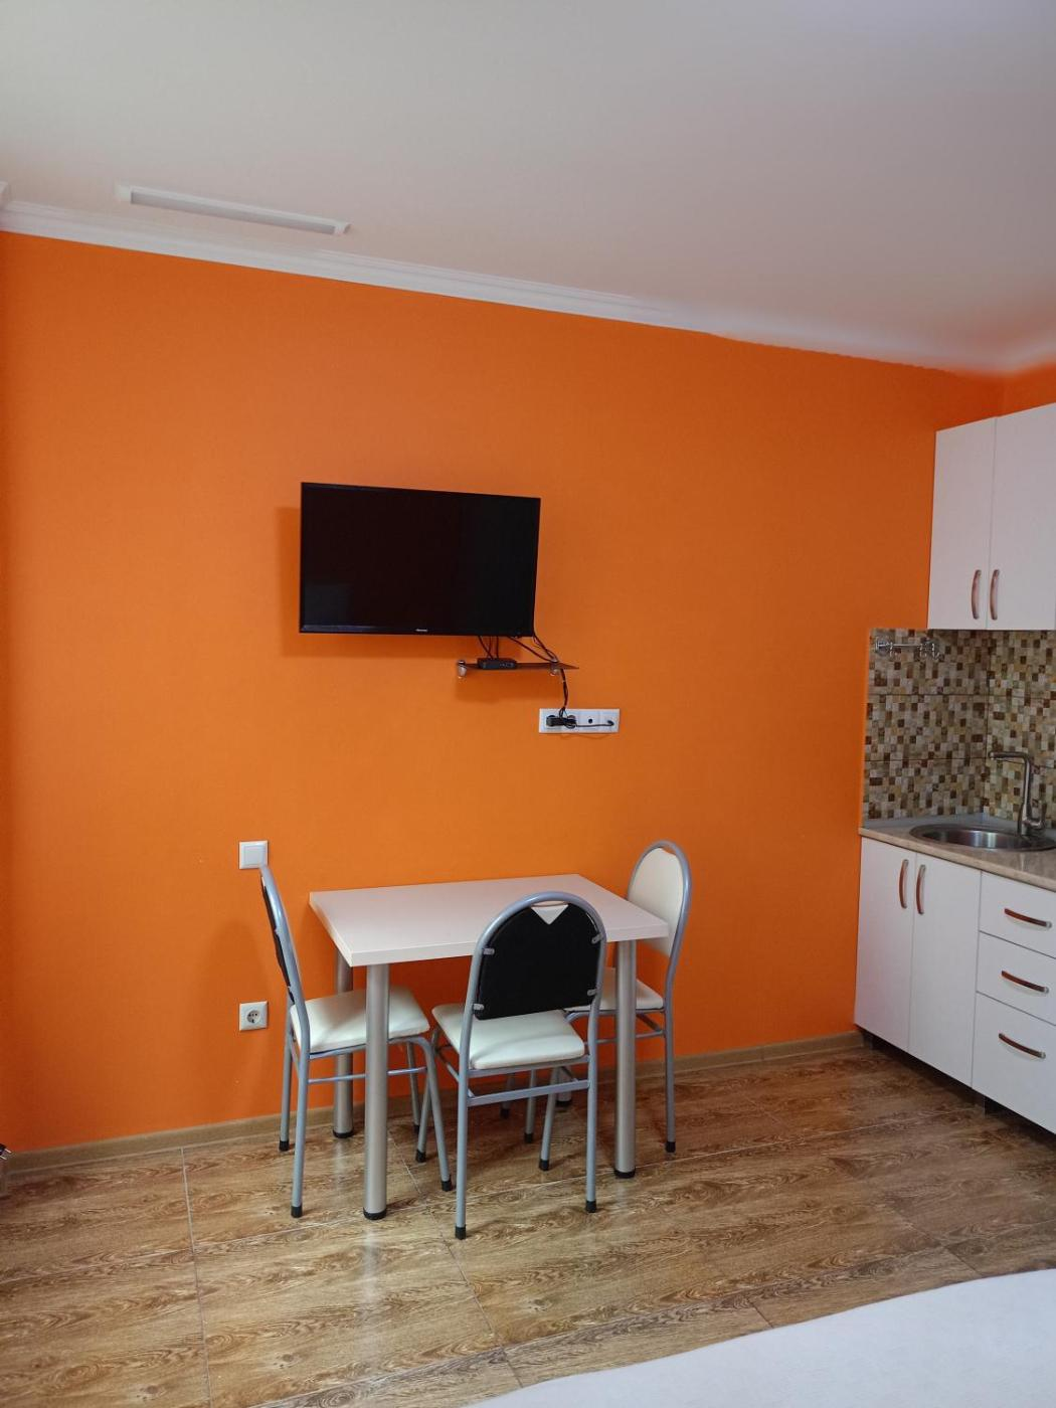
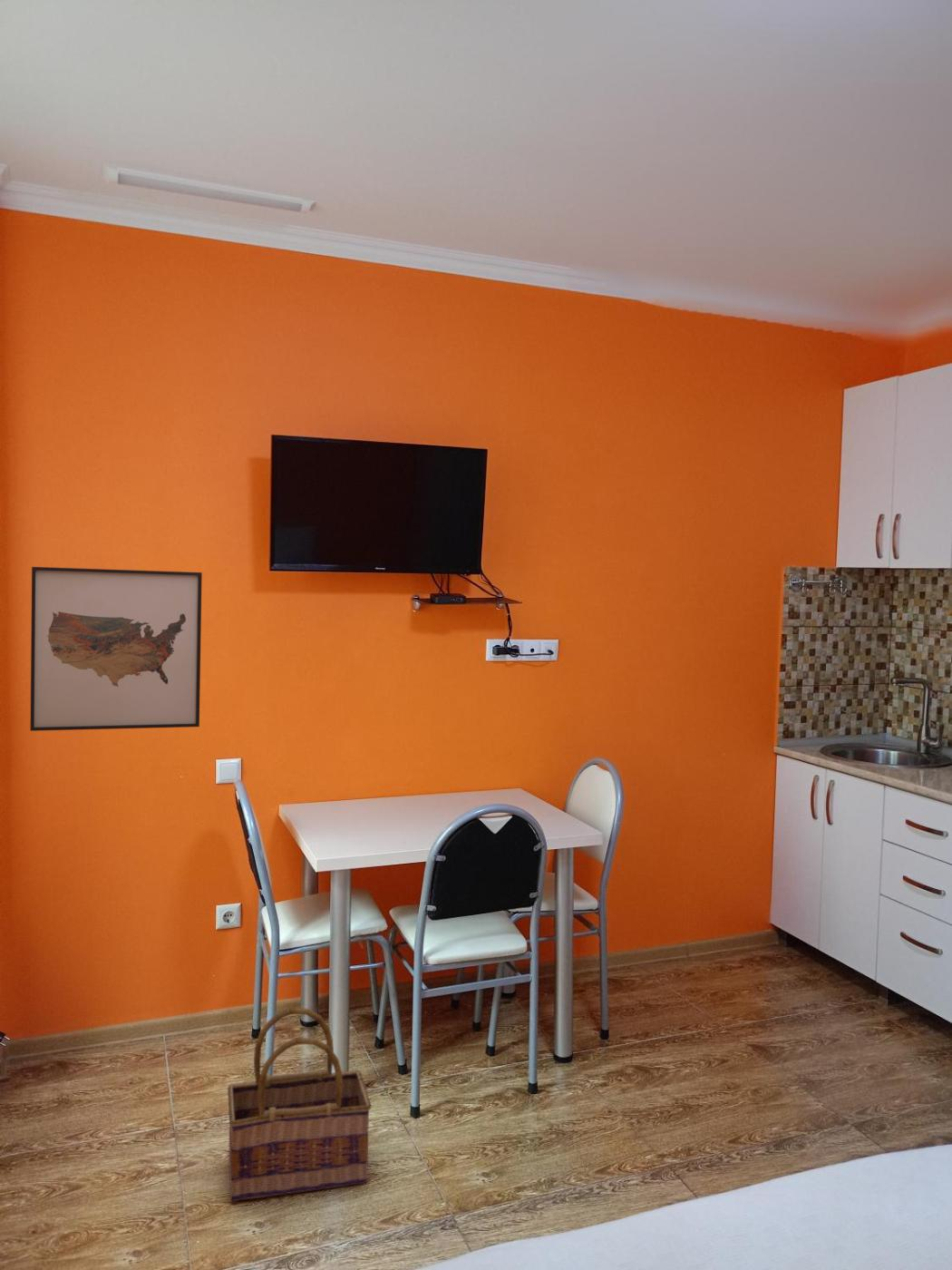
+ wall art [29,566,203,732]
+ basket [227,1007,373,1202]
